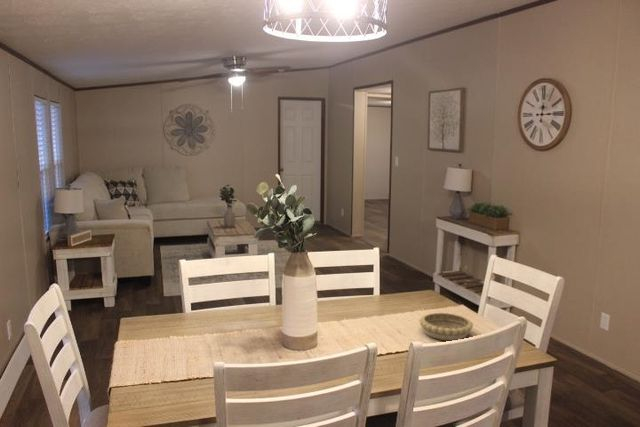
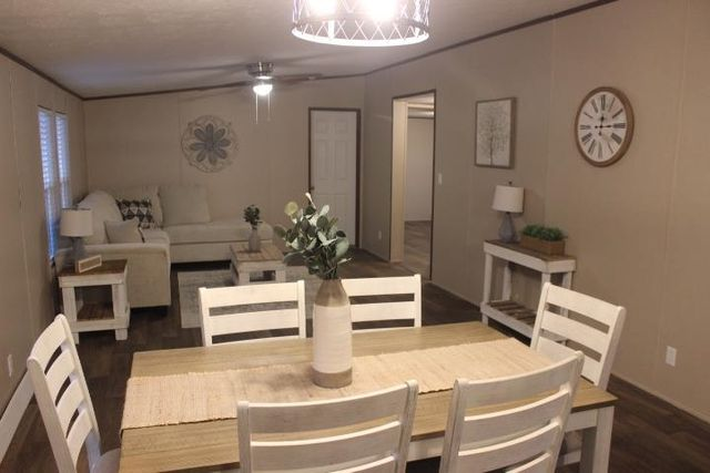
- decorative bowl [418,312,474,341]
